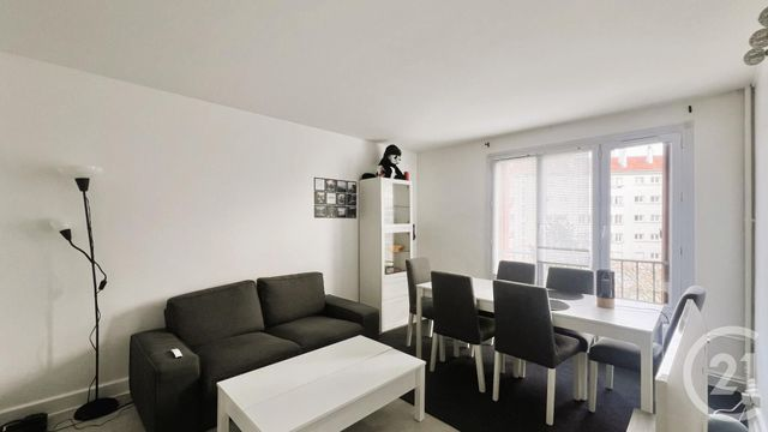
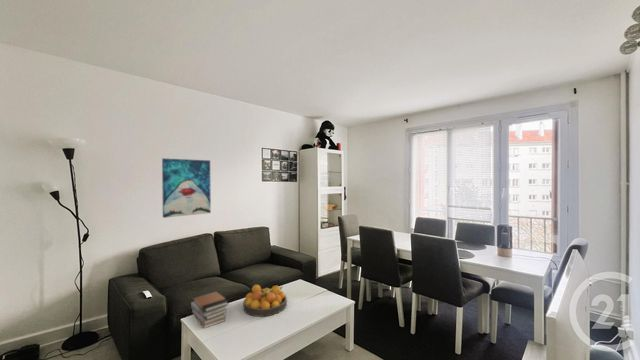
+ wall art [161,157,212,219]
+ fruit bowl [242,284,288,318]
+ book stack [190,289,230,329]
